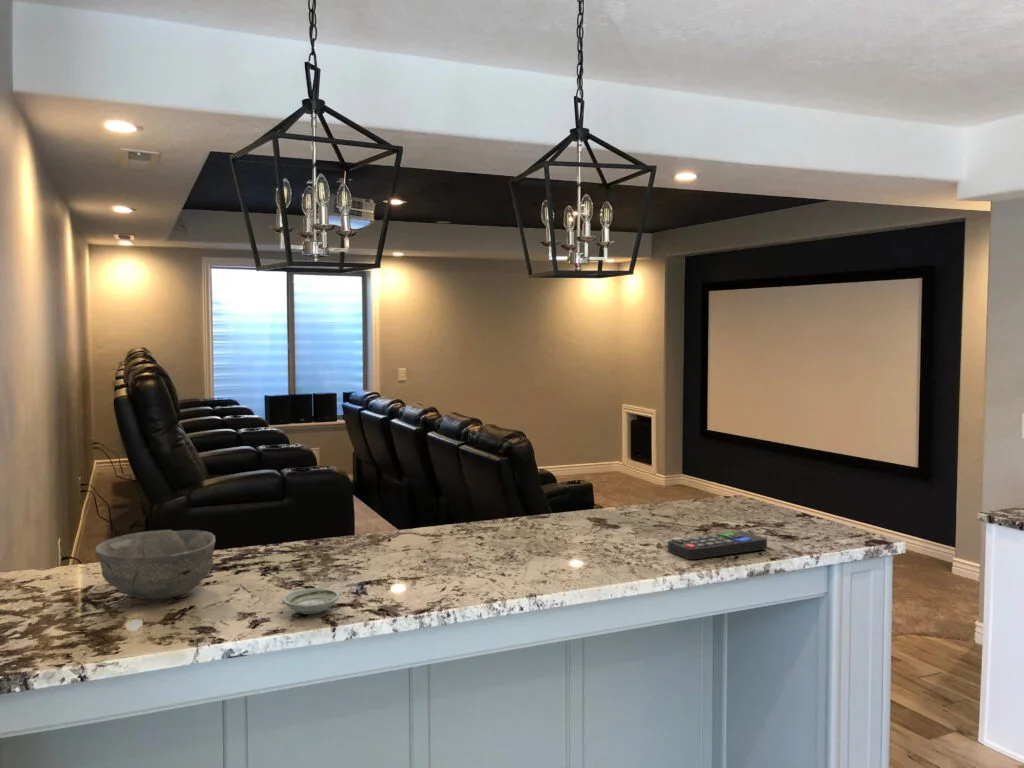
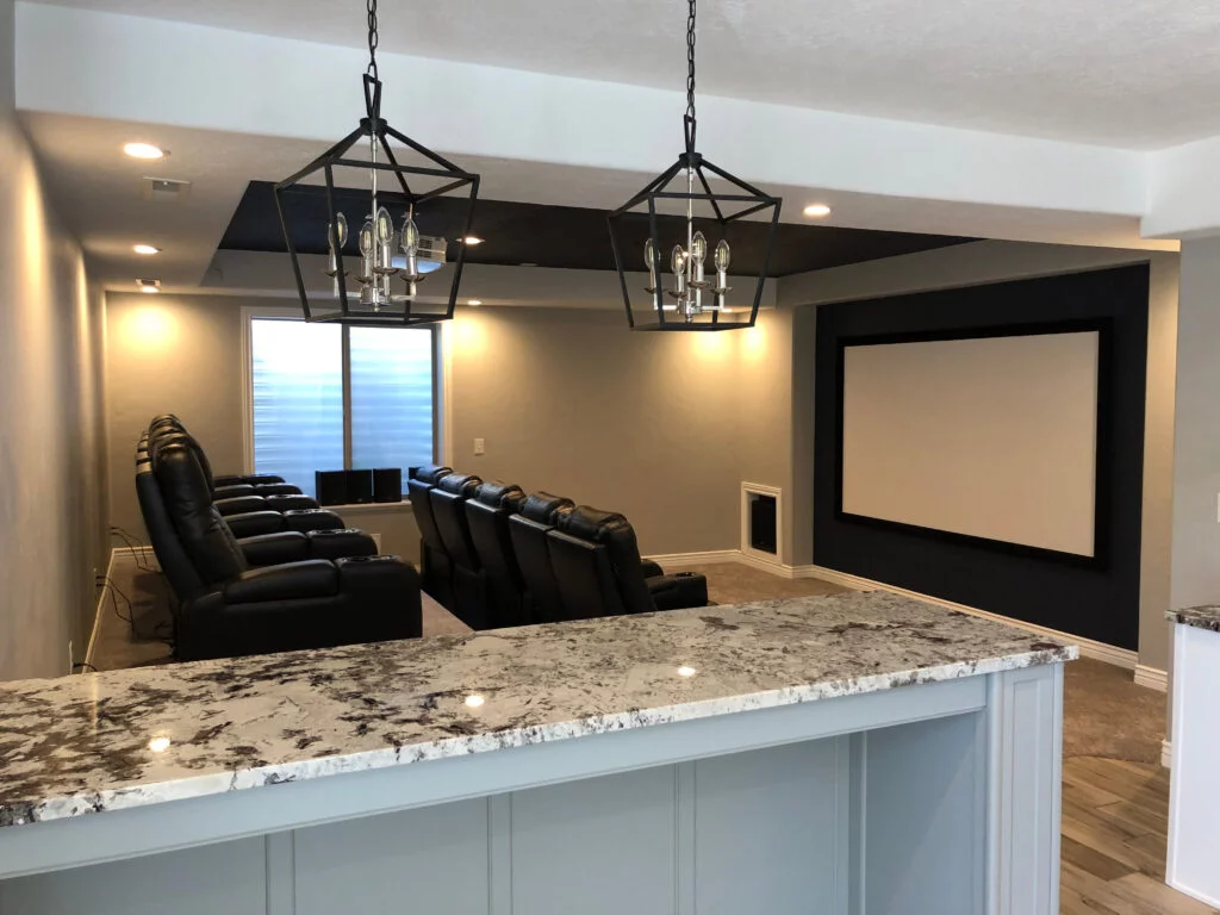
- saucer [282,587,340,615]
- bowl [94,529,216,600]
- remote control [667,530,768,561]
